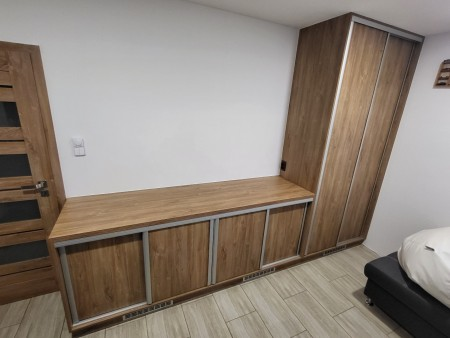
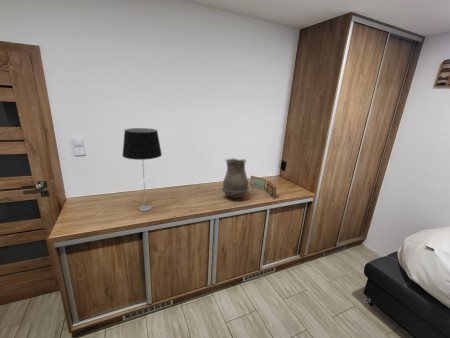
+ vase [220,157,250,200]
+ table lamp [121,127,163,212]
+ board game [249,175,278,200]
